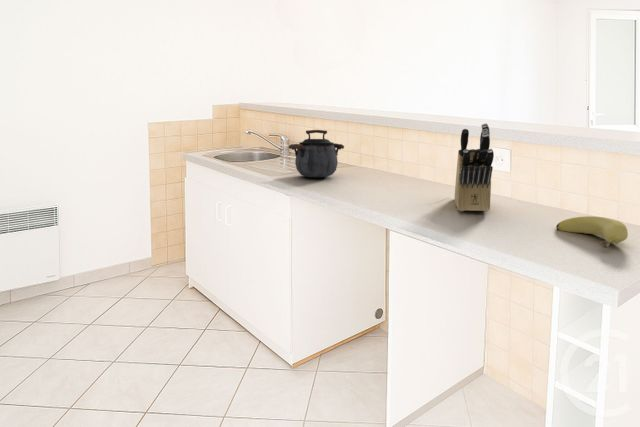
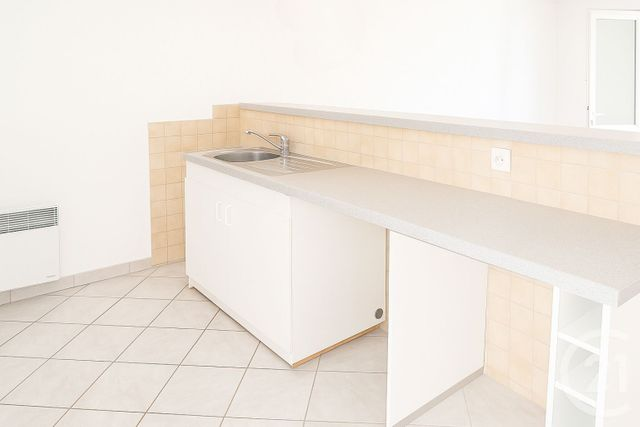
- knife block [454,122,495,213]
- banana [555,215,629,249]
- kettle [288,129,345,179]
